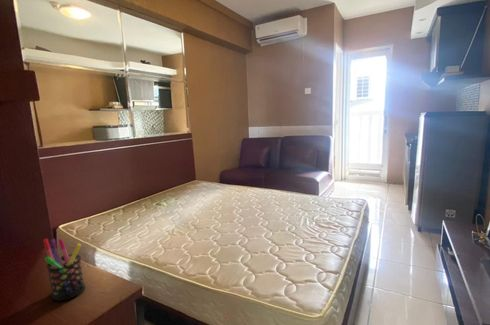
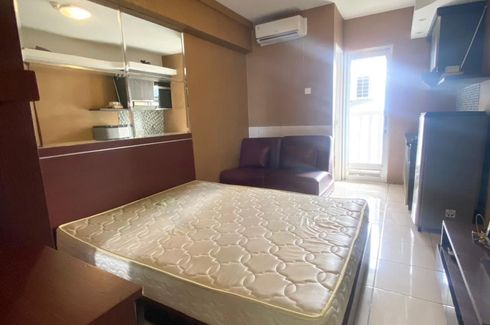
- pen holder [42,238,86,302]
